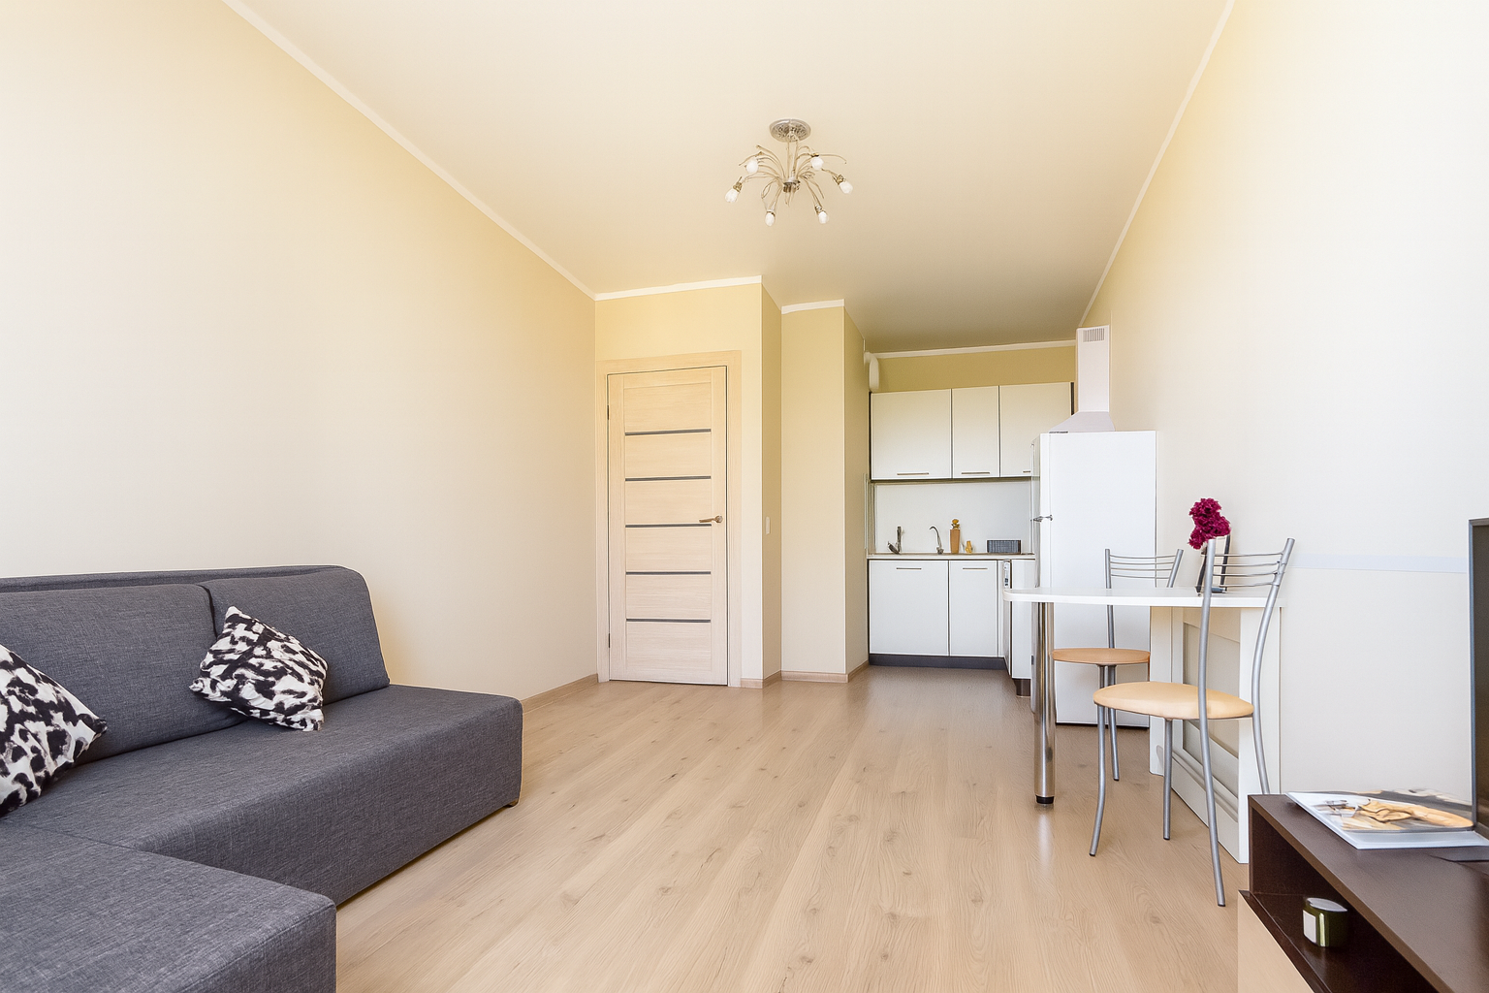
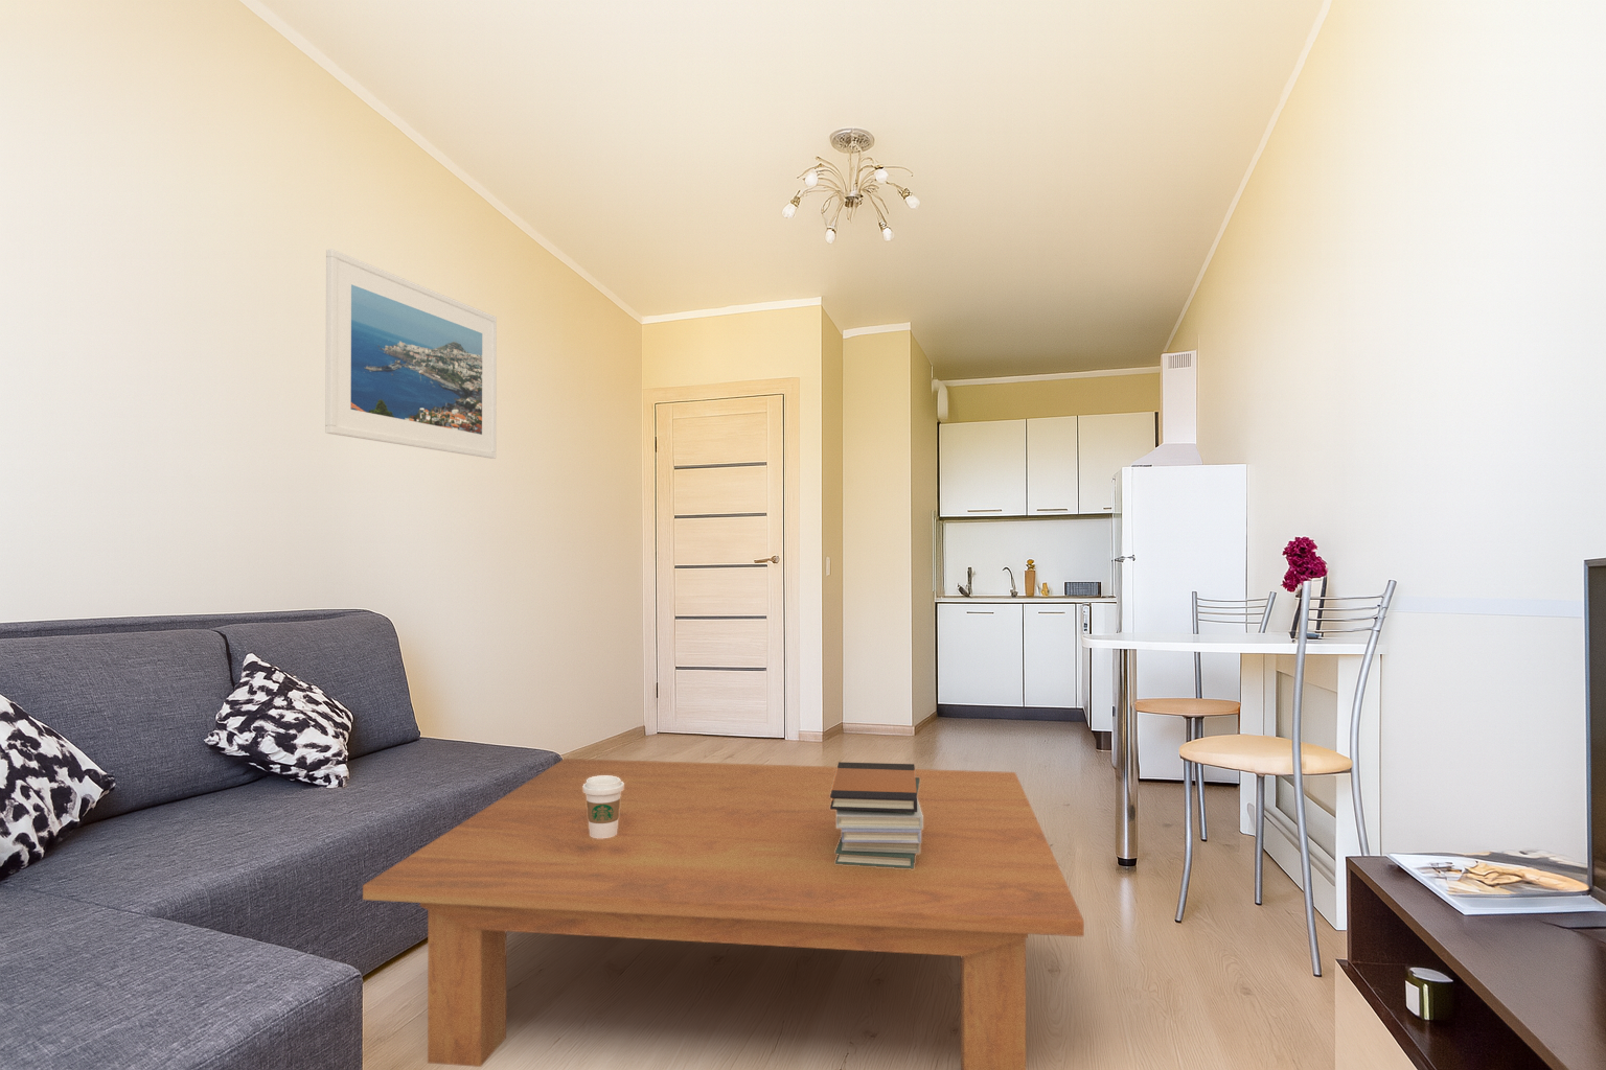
+ coffee cup [582,775,624,840]
+ coffee table [362,757,1085,1070]
+ book stack [830,762,924,869]
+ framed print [324,247,497,460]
